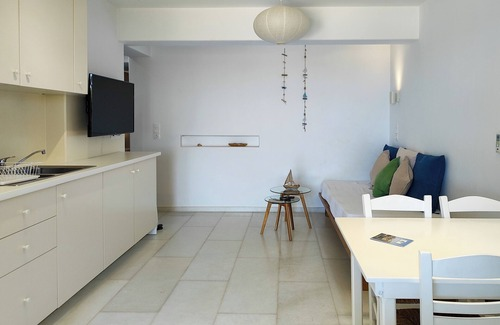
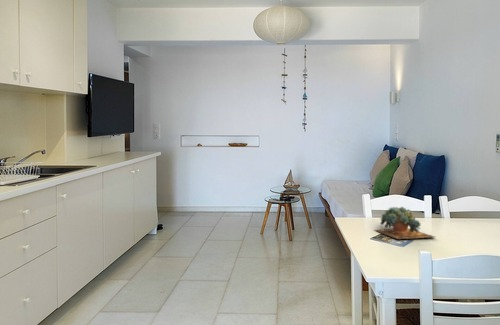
+ succulent plant [372,206,436,240]
